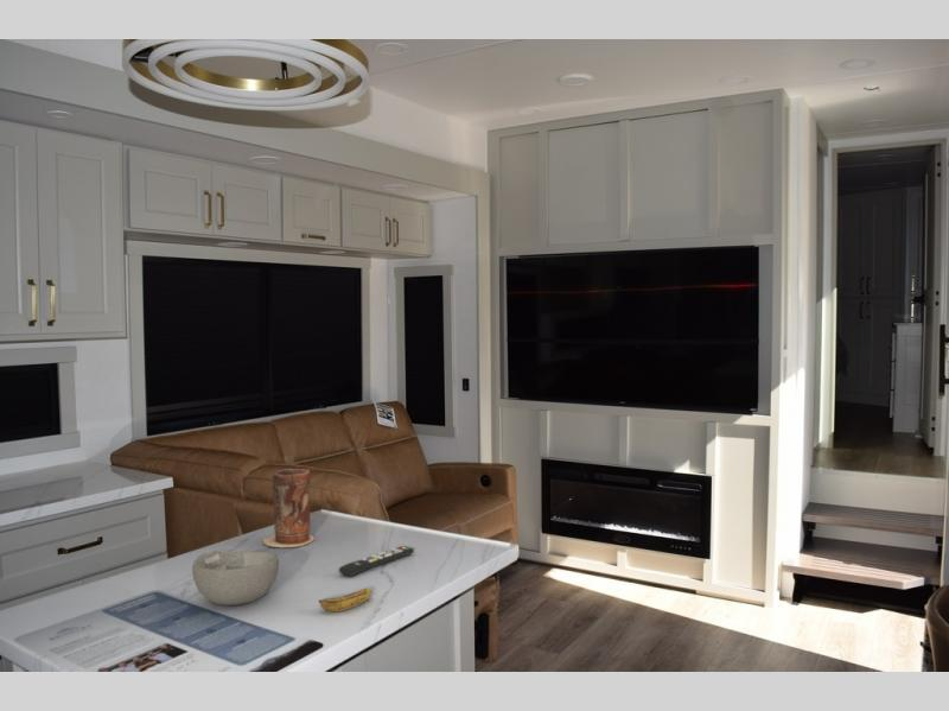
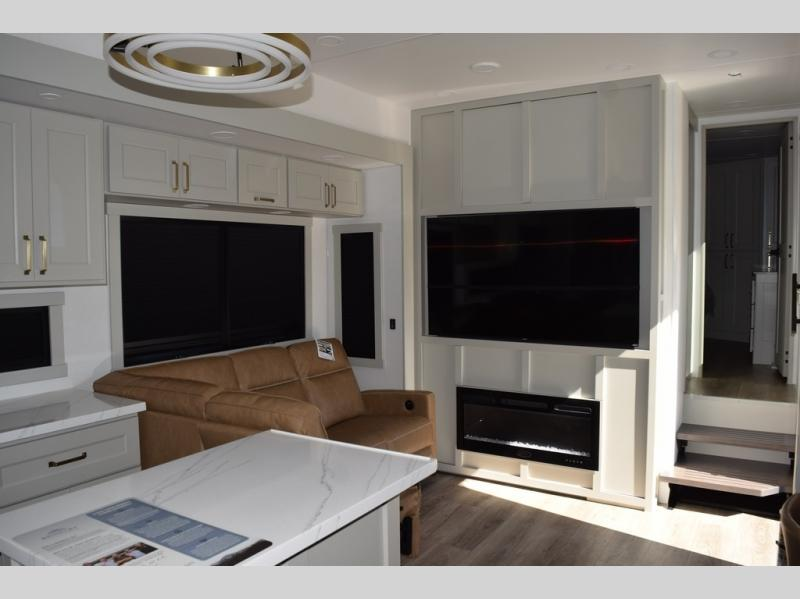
- vase [262,468,316,548]
- remote control [338,545,415,578]
- banana [318,588,372,612]
- bowl [191,548,280,607]
